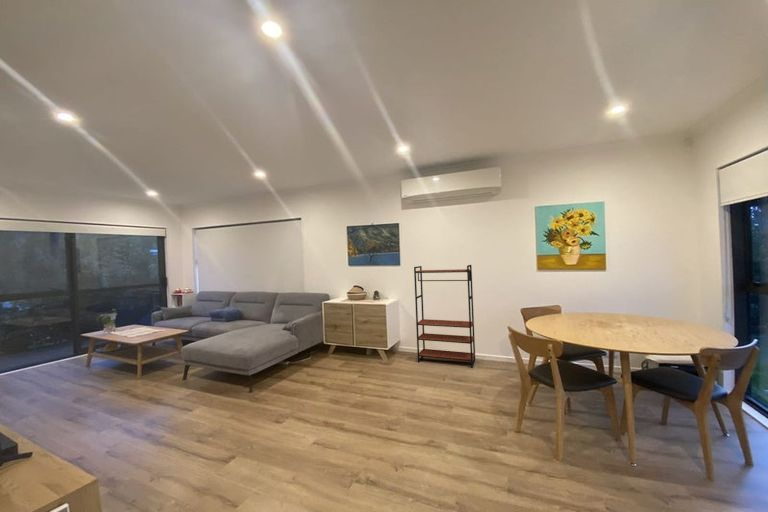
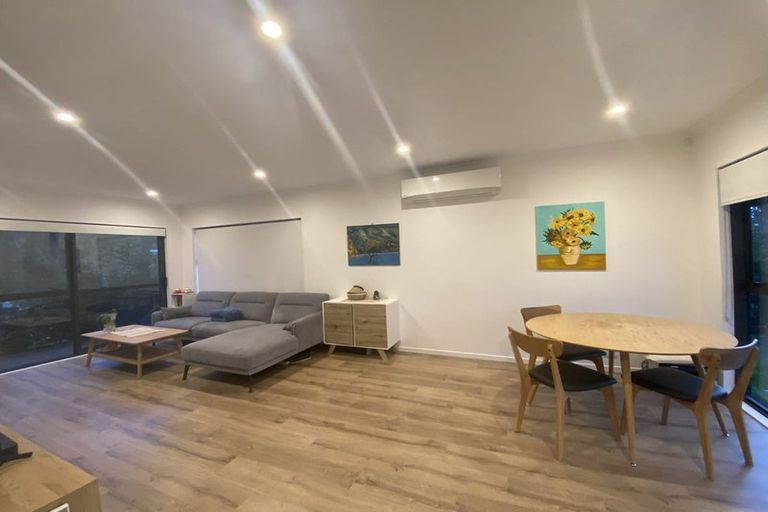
- bookshelf [413,264,476,369]
